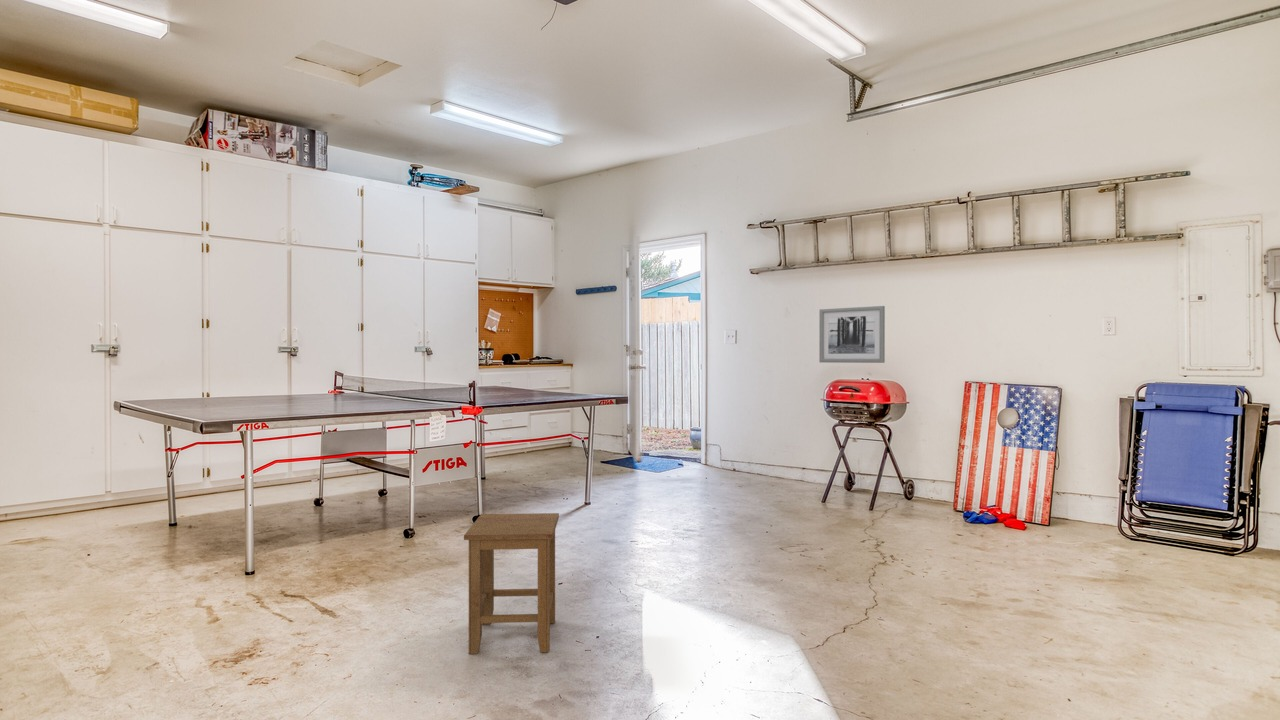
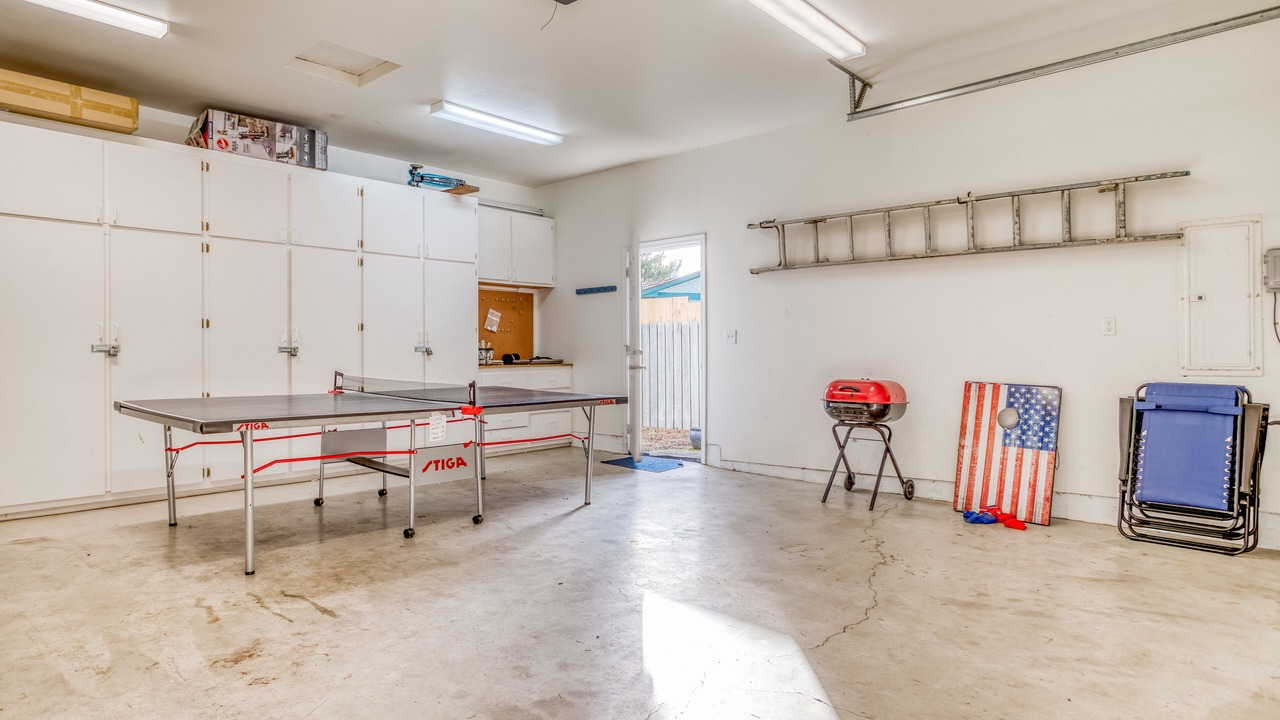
- stool [463,512,560,655]
- wall art [818,305,886,364]
